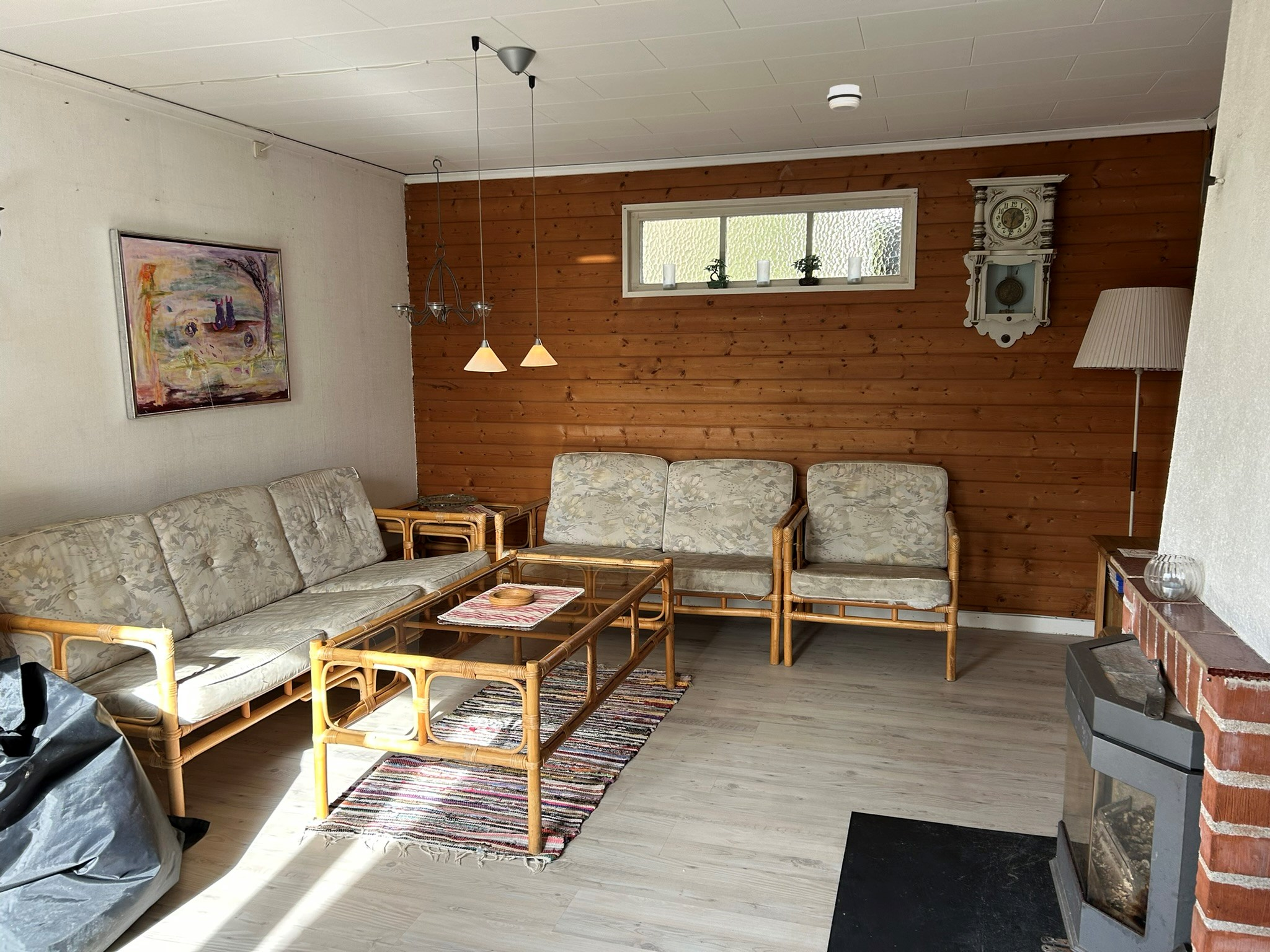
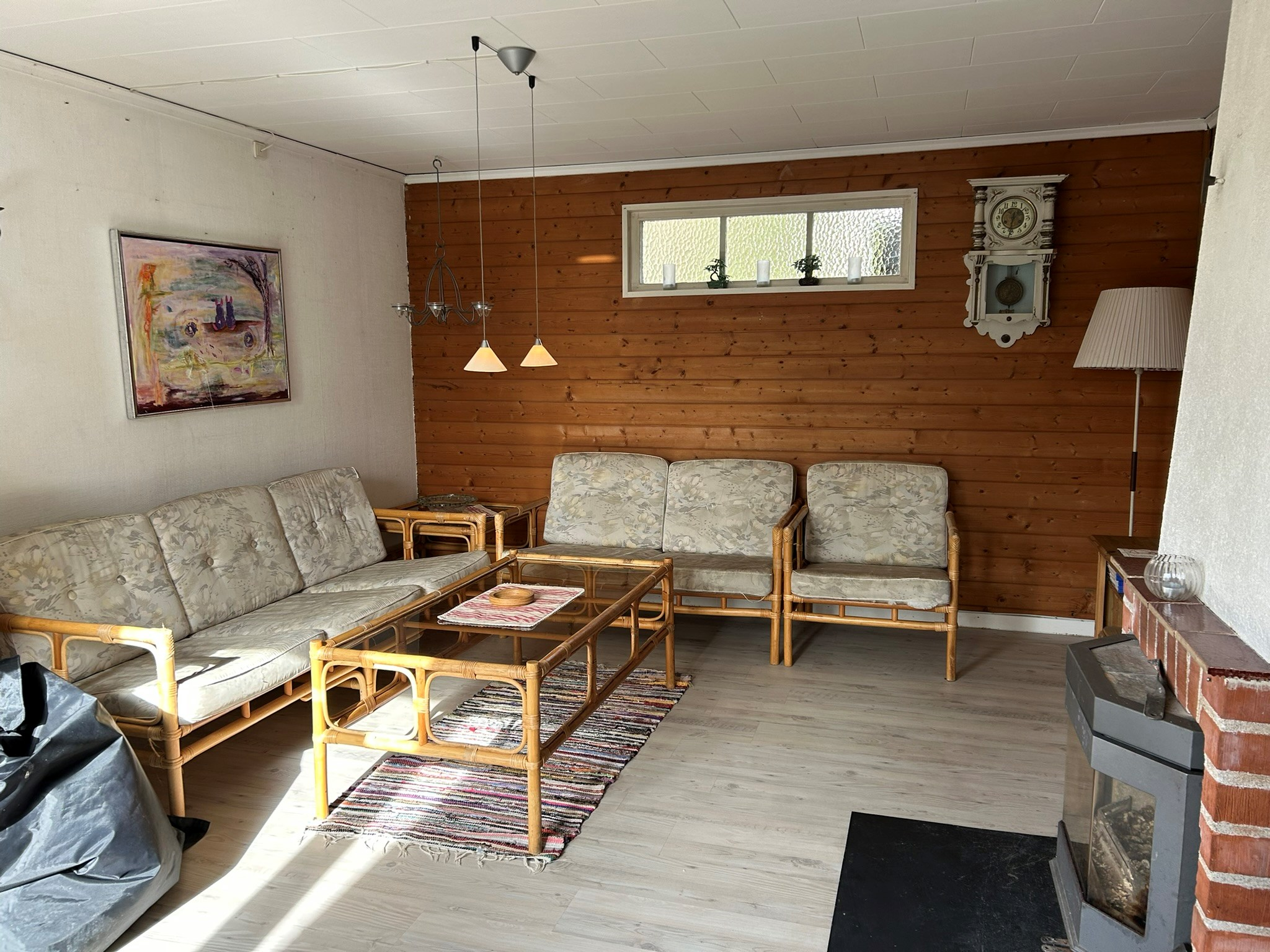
- smoke detector [827,84,863,112]
